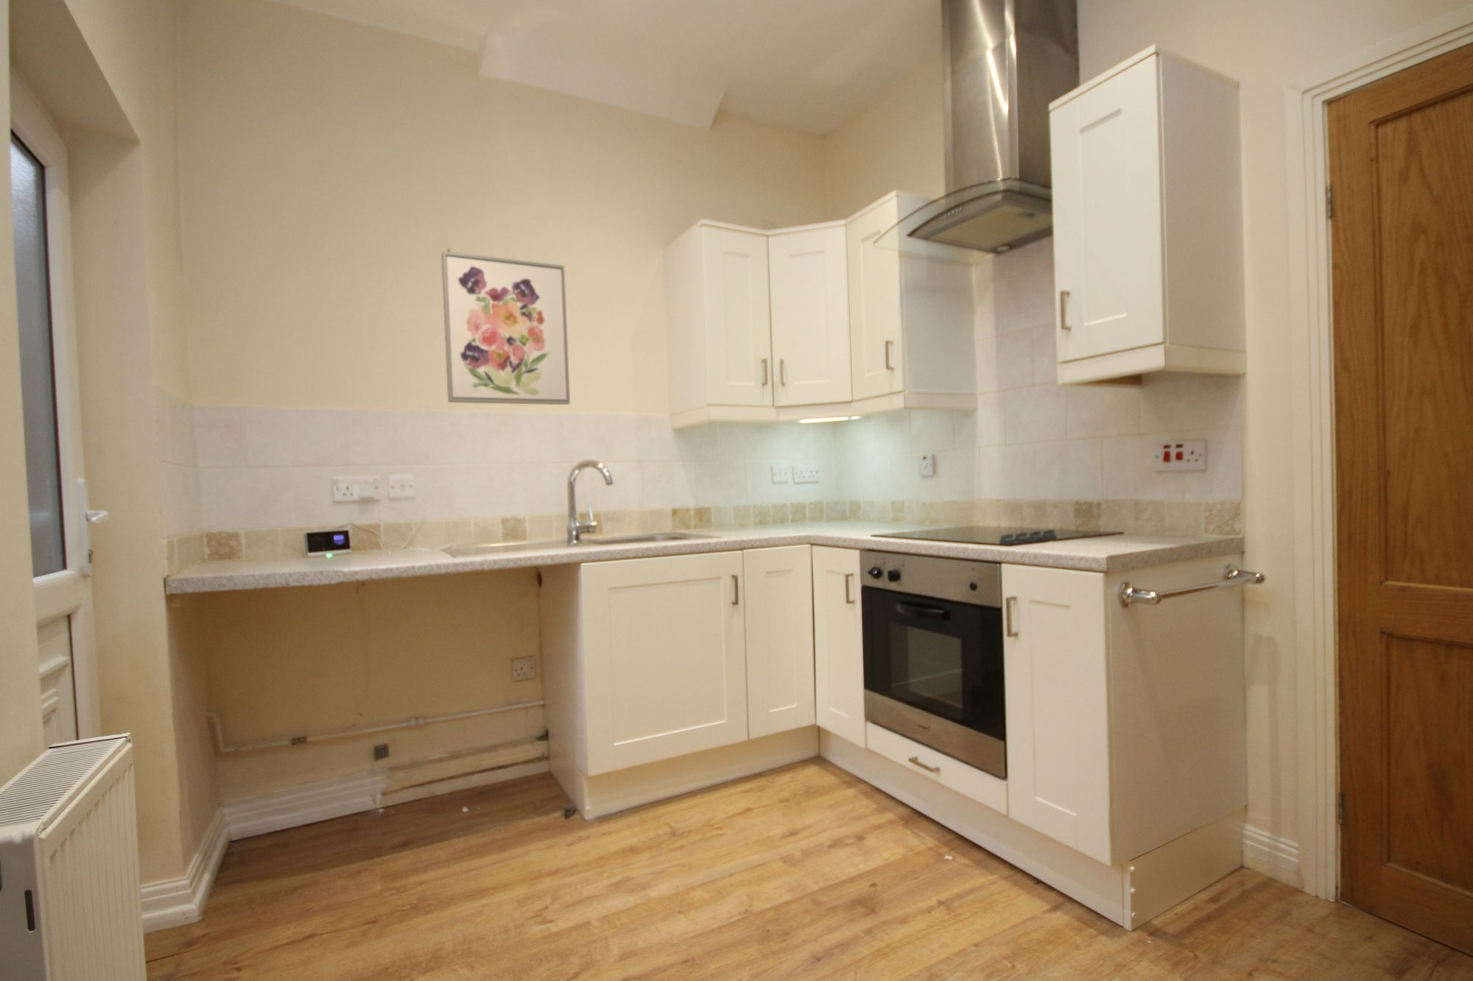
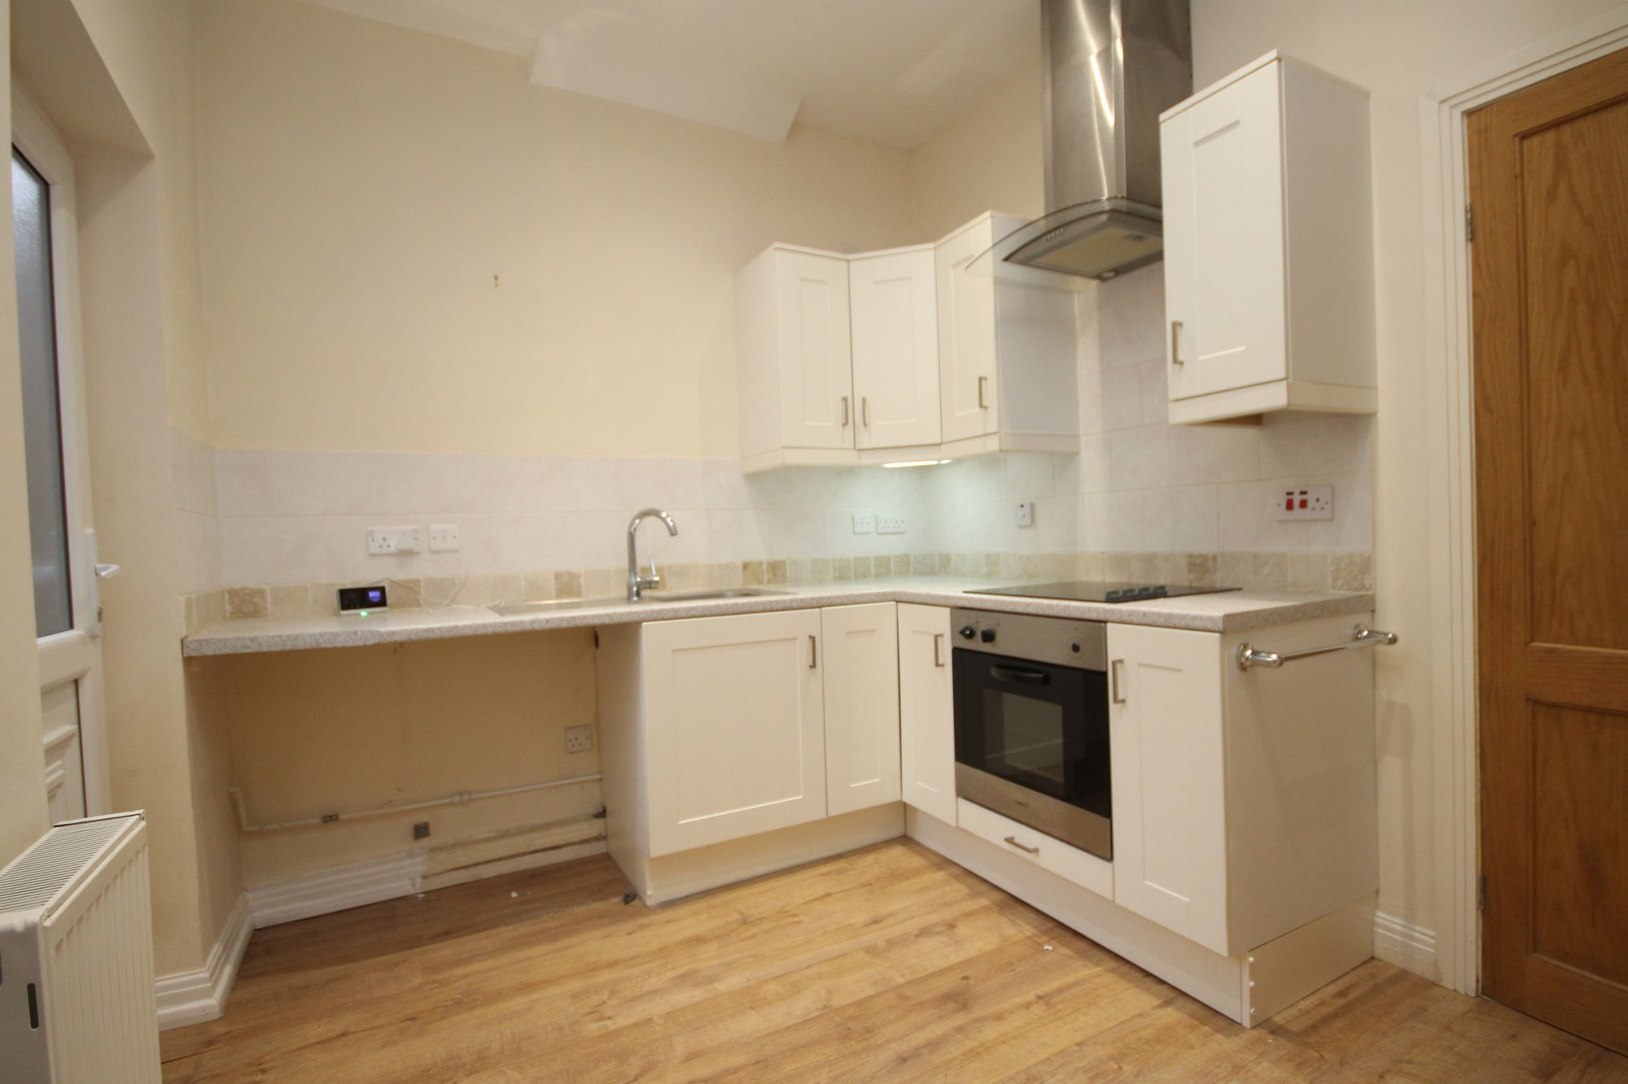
- wall art [440,251,571,405]
